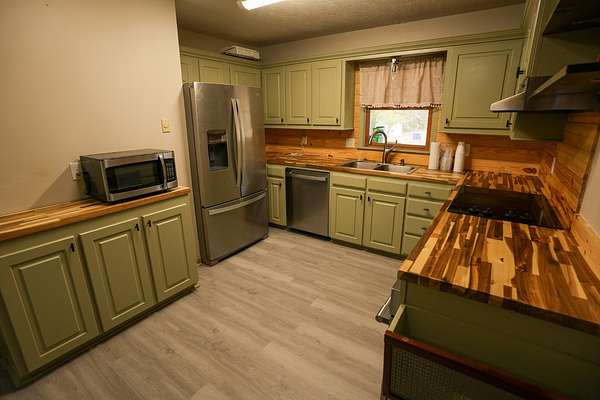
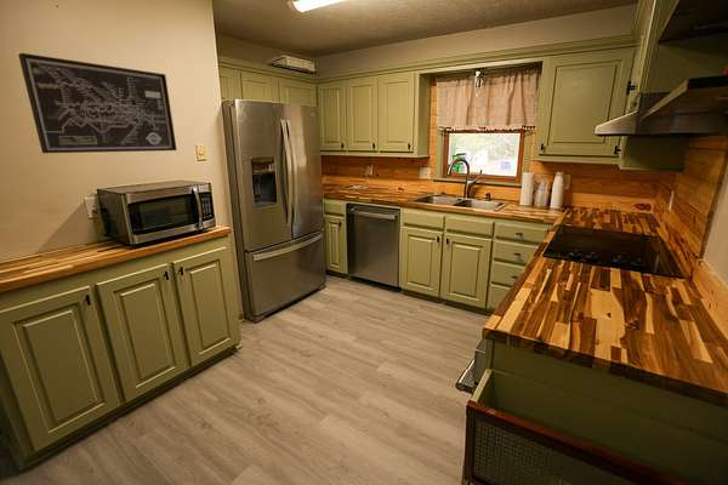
+ wall art [17,52,178,154]
